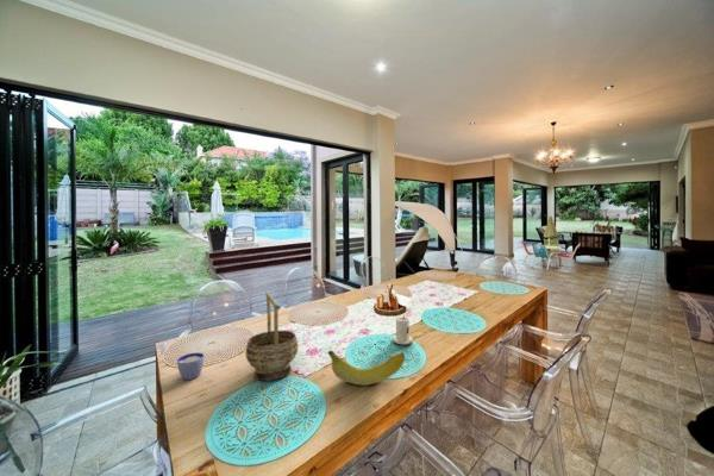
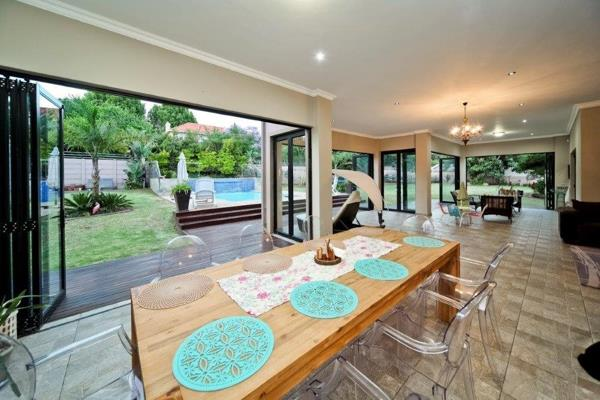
- candle [392,314,414,345]
- cup [176,351,205,381]
- decorative bowl [244,292,300,382]
- fruit [326,350,406,387]
